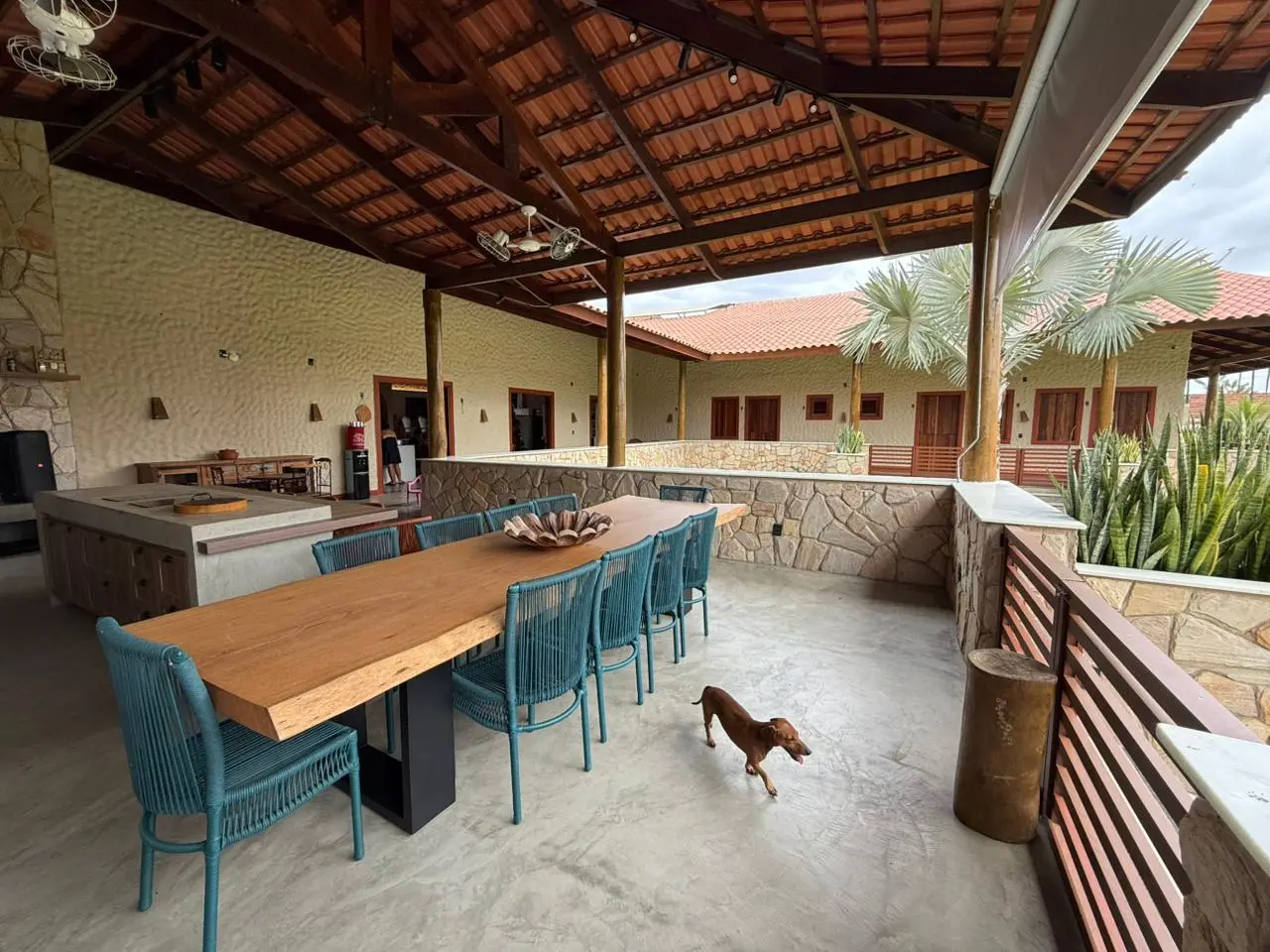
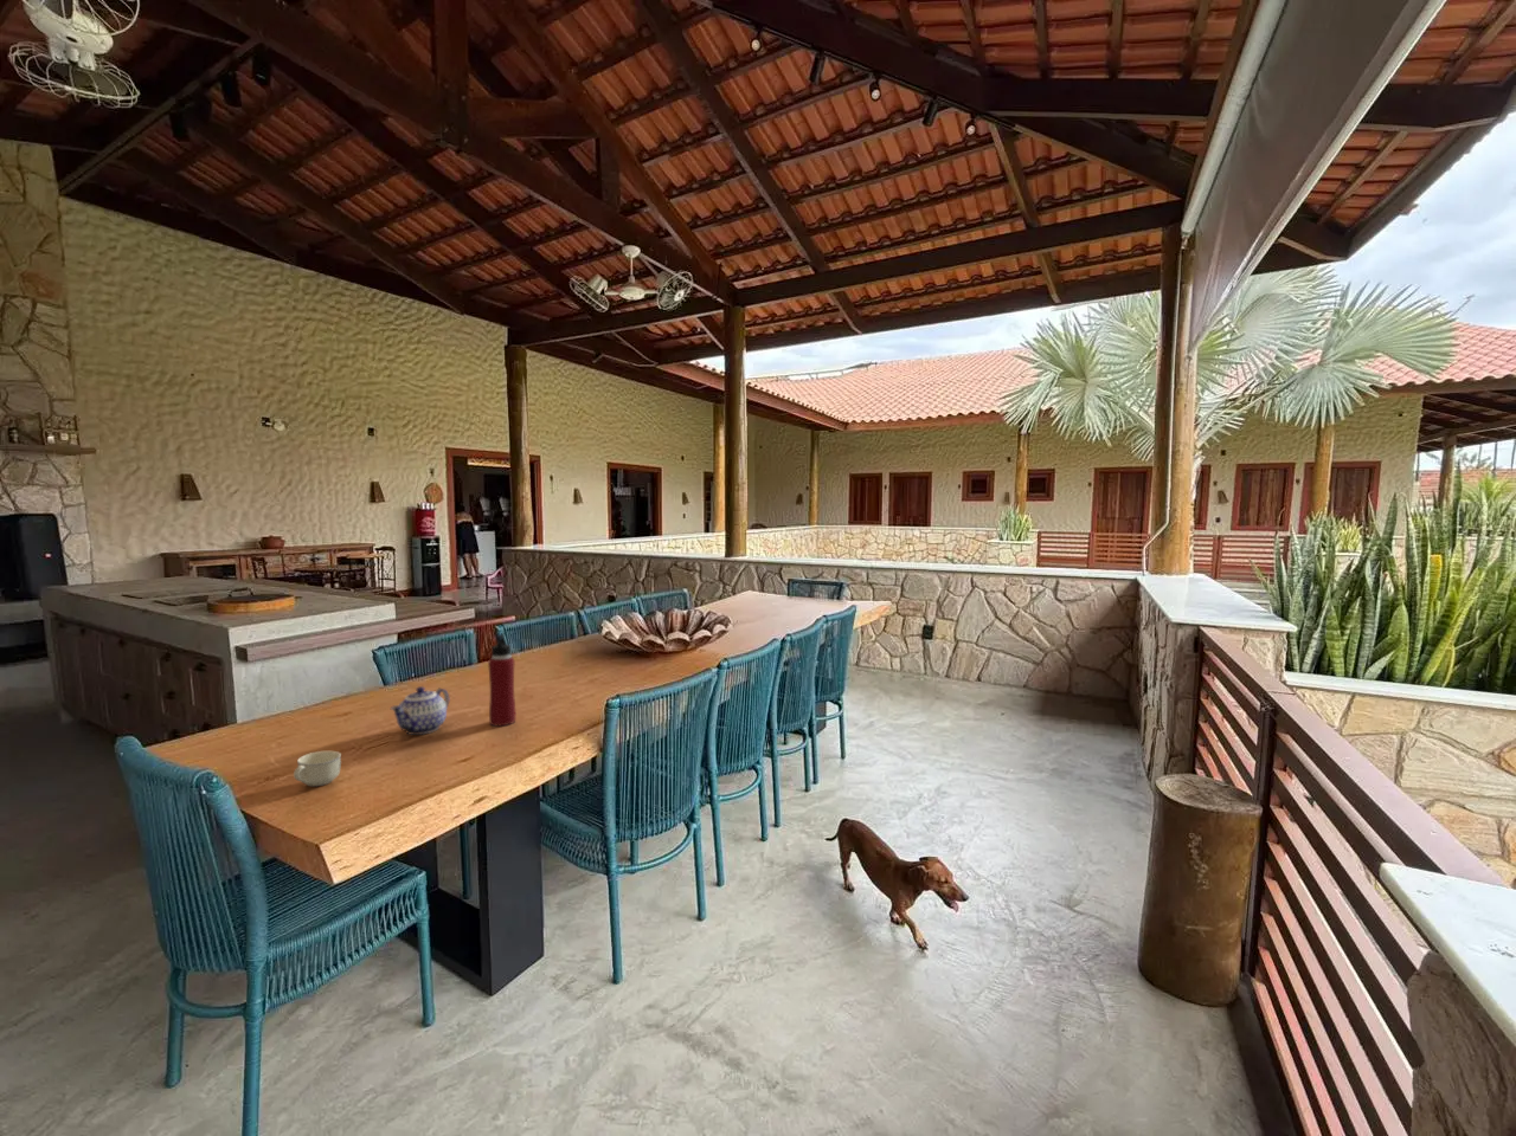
+ cup [292,751,343,786]
+ teapot [389,685,450,736]
+ water bottle [487,632,517,727]
